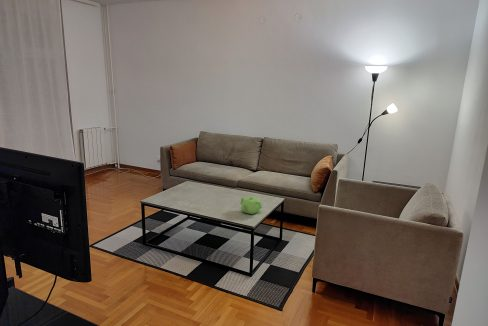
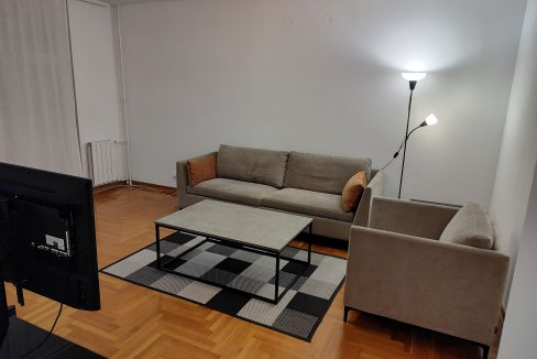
- teapot [239,196,263,215]
